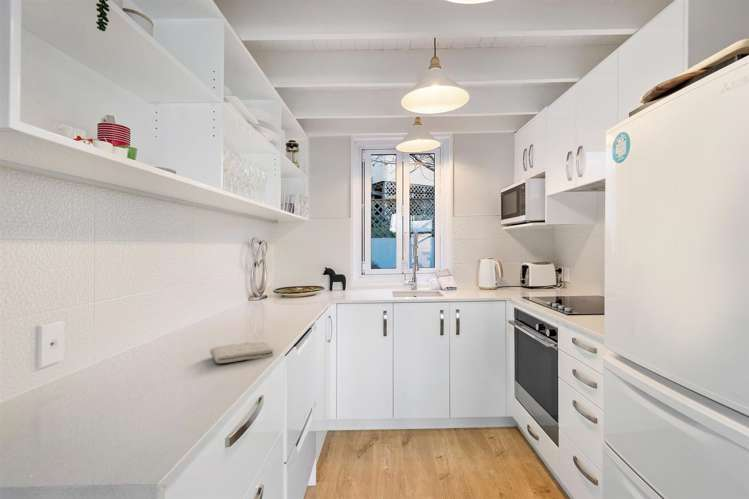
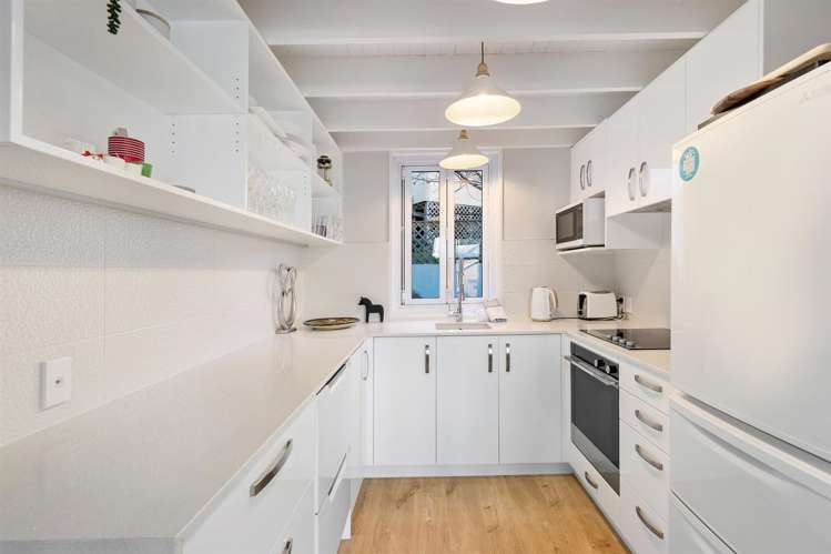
- washcloth [209,341,275,365]
